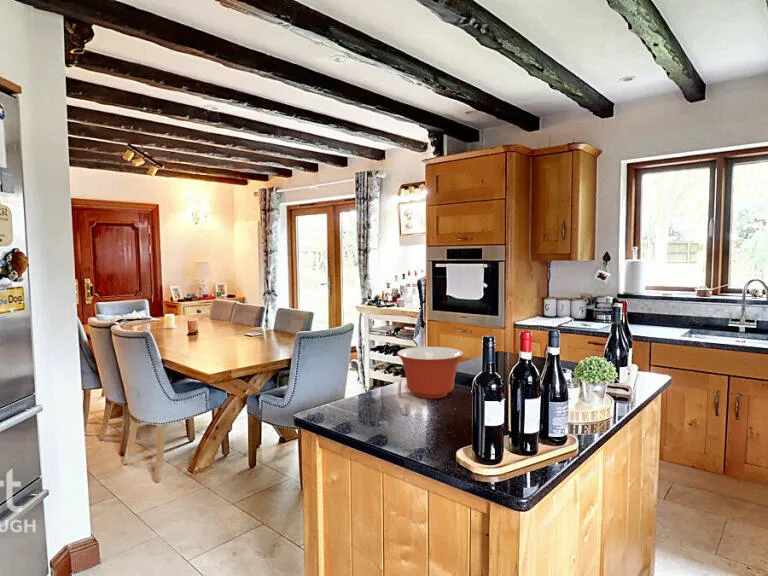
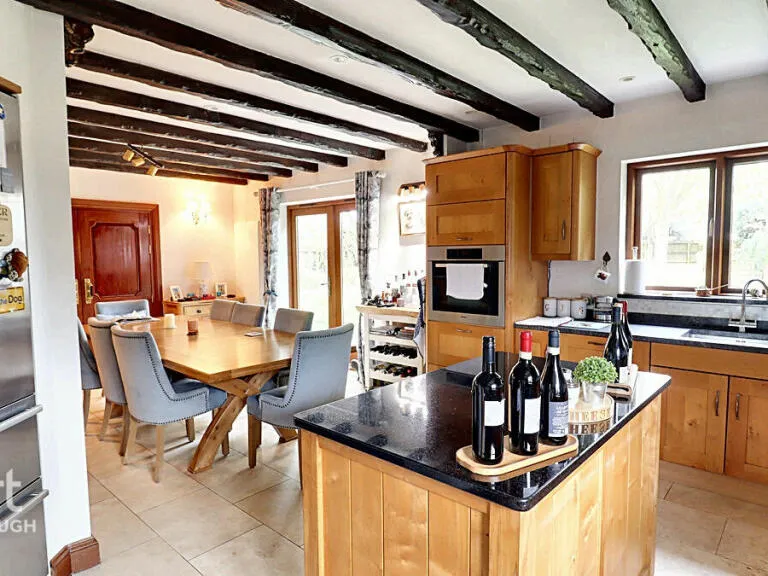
- mixing bowl [396,346,464,399]
